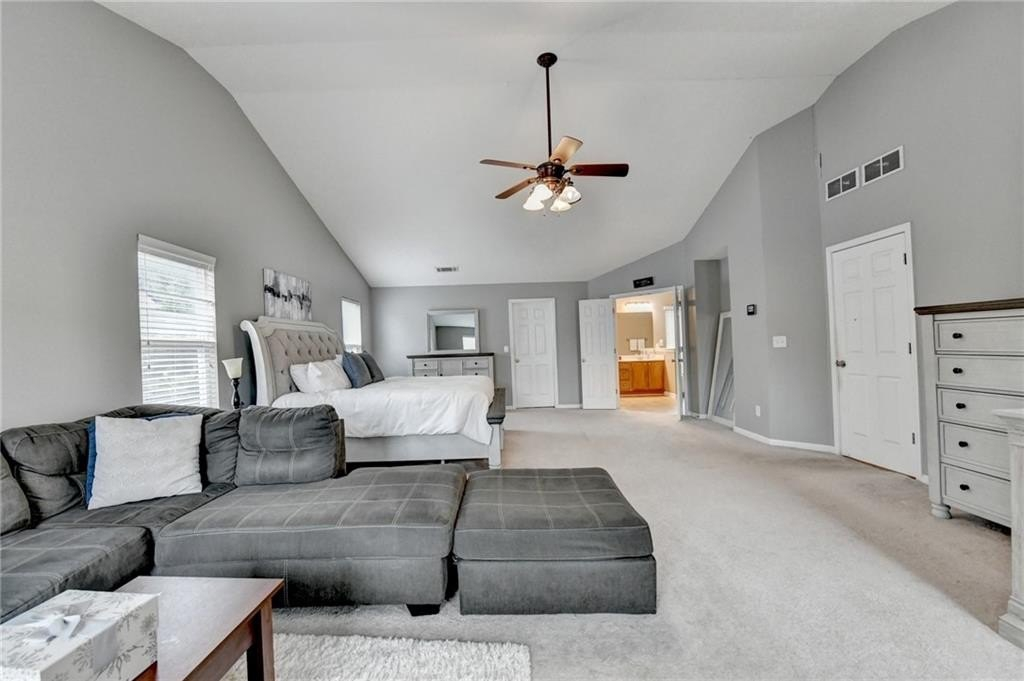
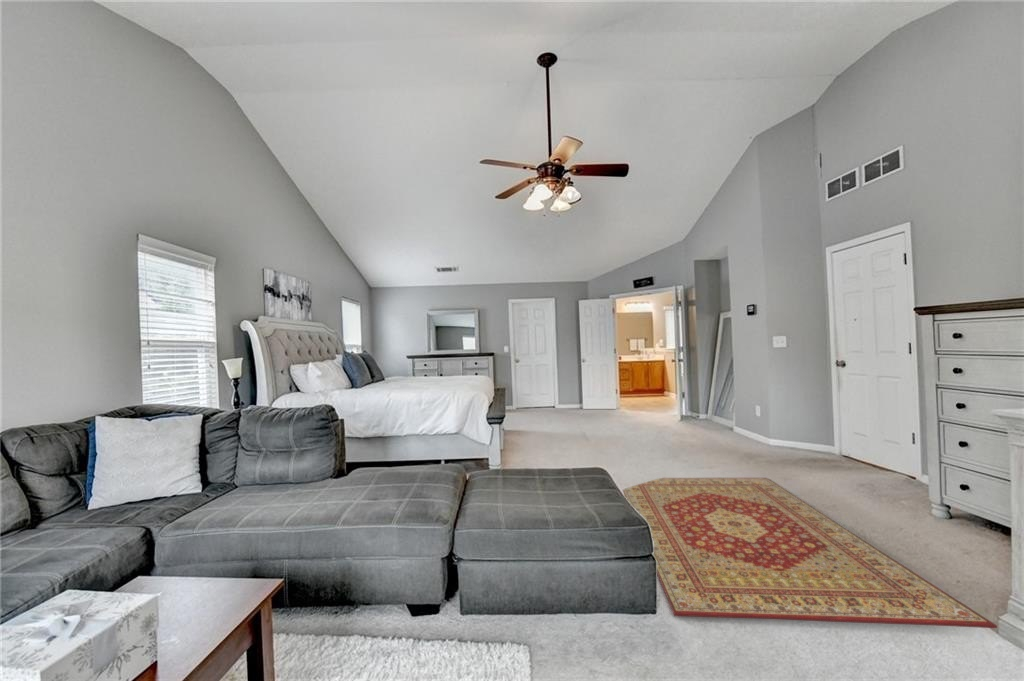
+ rug [622,477,998,629]
